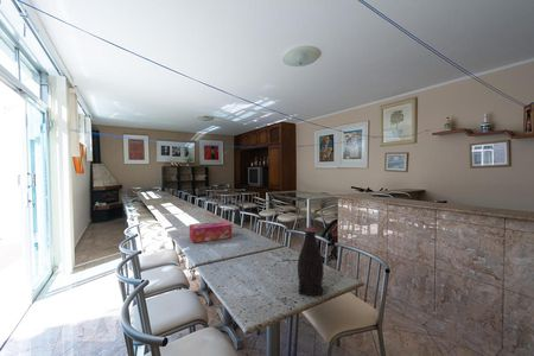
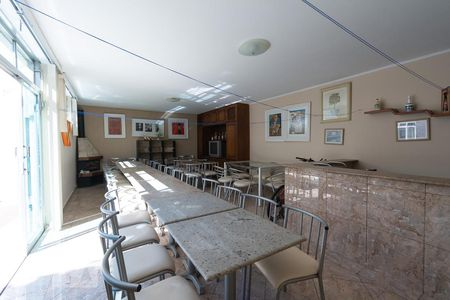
- bottle [297,225,325,298]
- tissue box [189,220,233,244]
